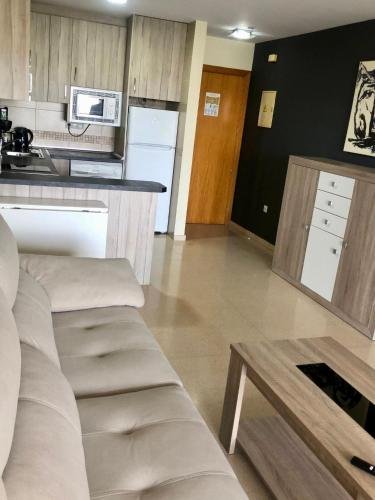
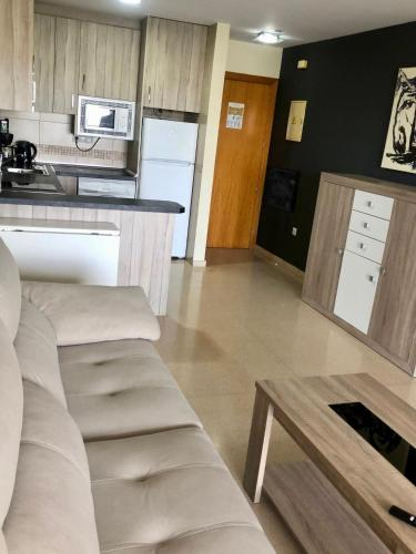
+ wall art [263,165,302,214]
